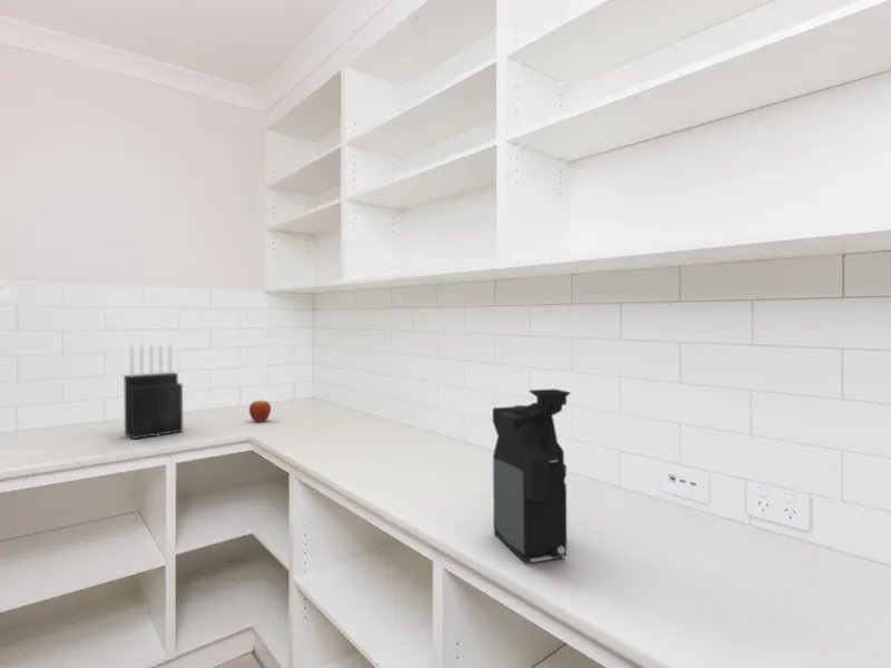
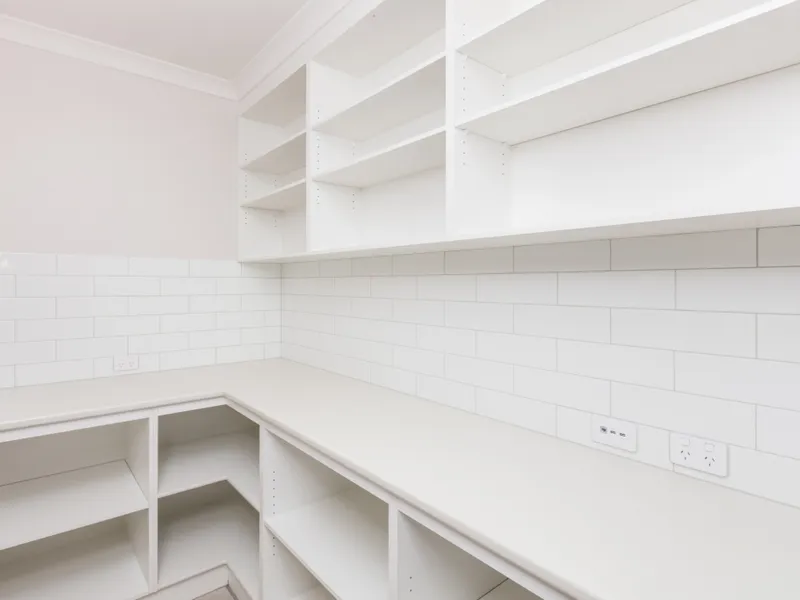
- knife block [123,344,184,440]
- coffee maker [491,389,571,564]
- fruit [248,397,272,423]
